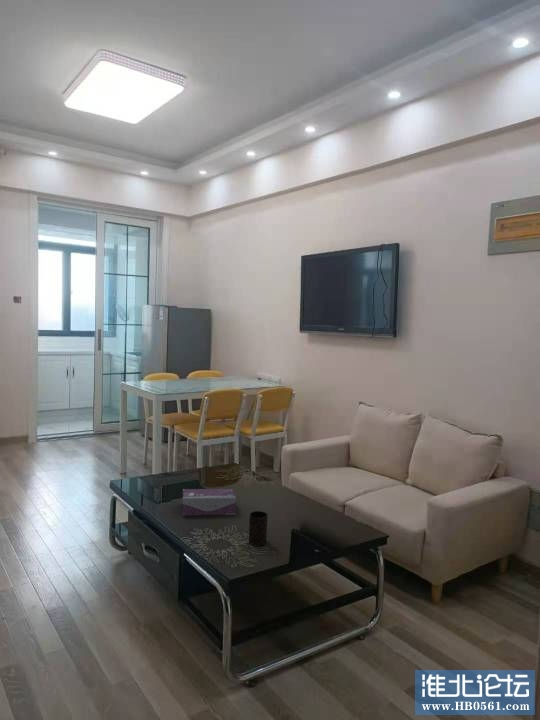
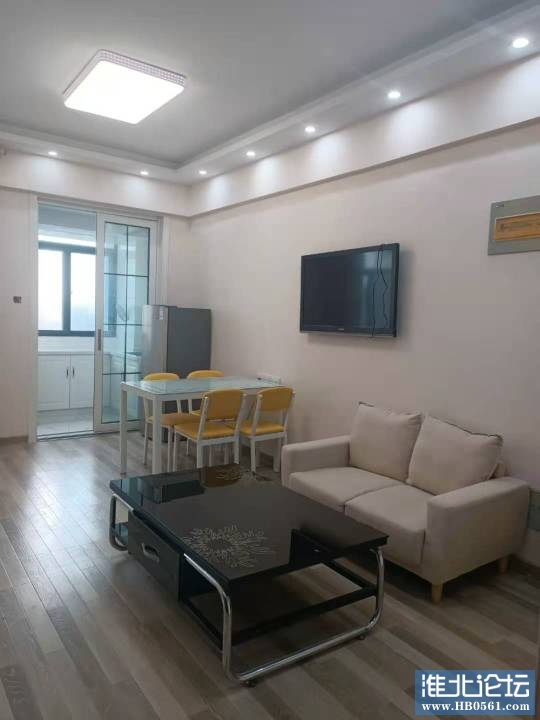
- cup [248,510,269,546]
- tissue box [181,488,237,516]
